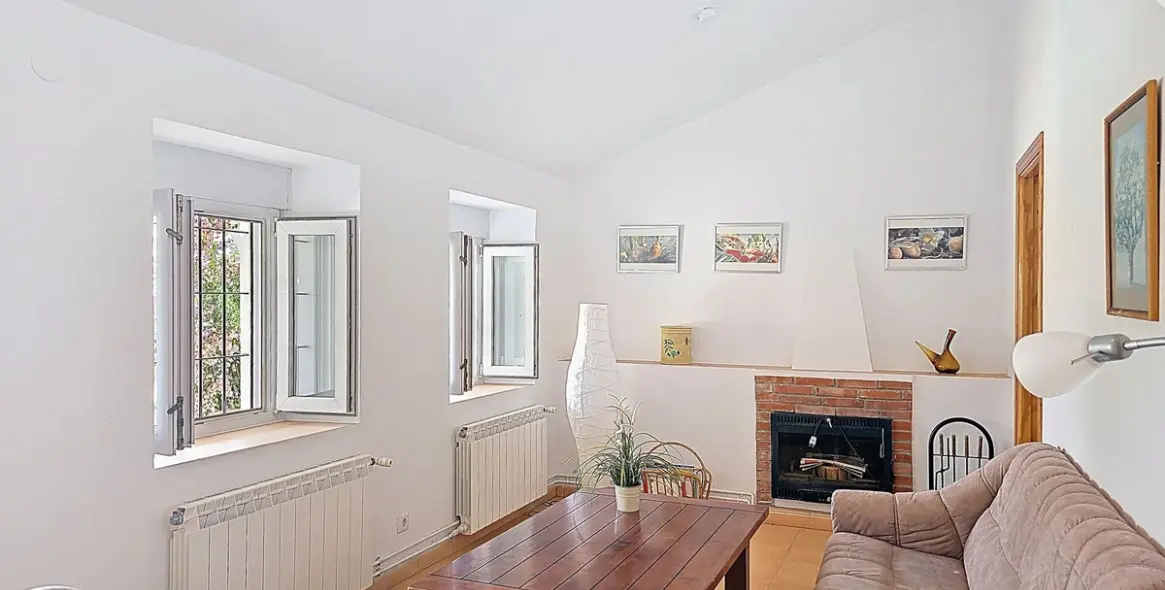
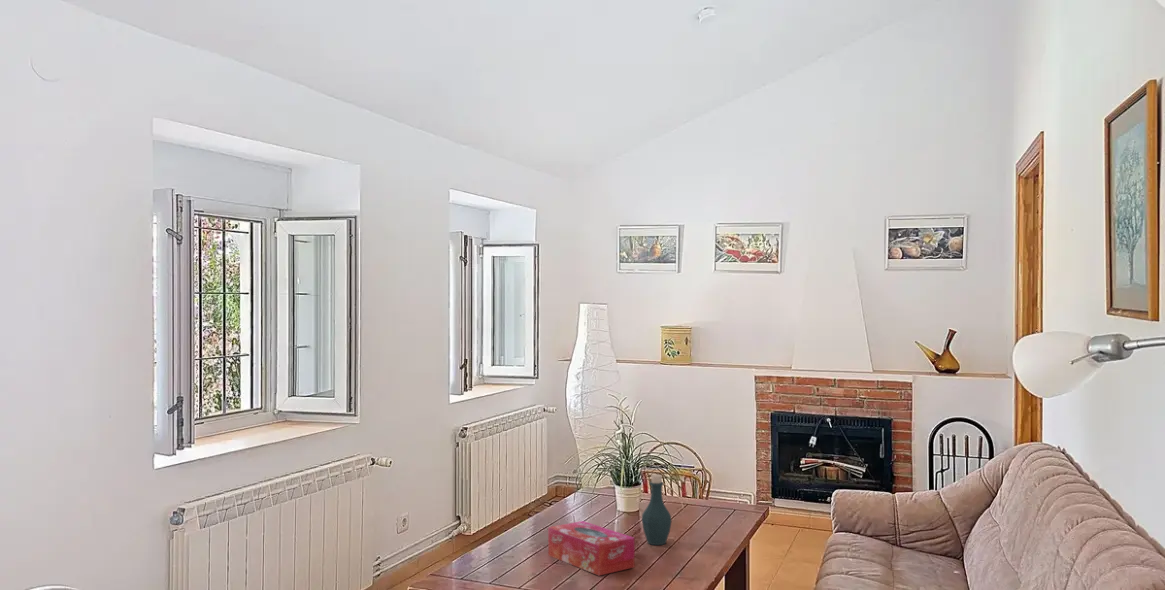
+ tissue box [547,520,635,576]
+ bottle [641,473,673,546]
